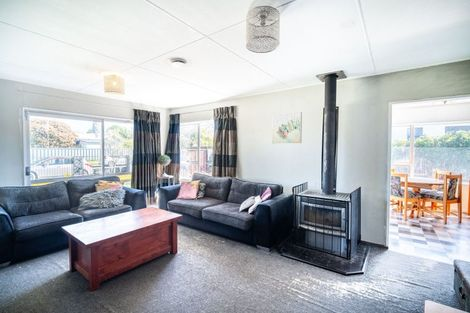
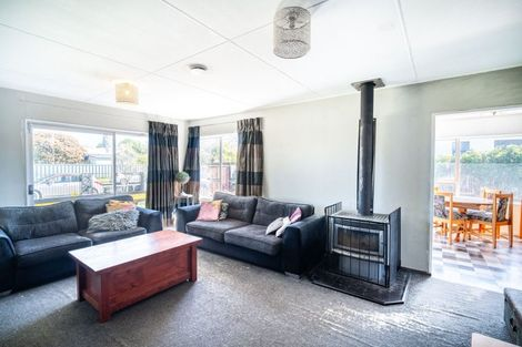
- wall art [271,111,303,144]
